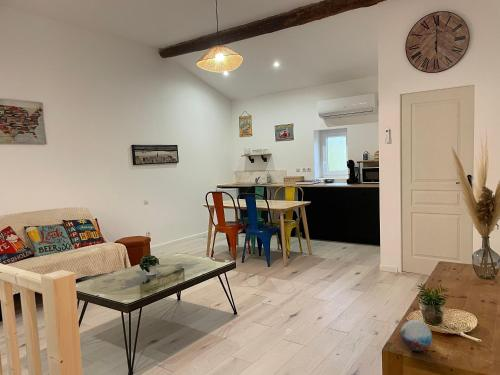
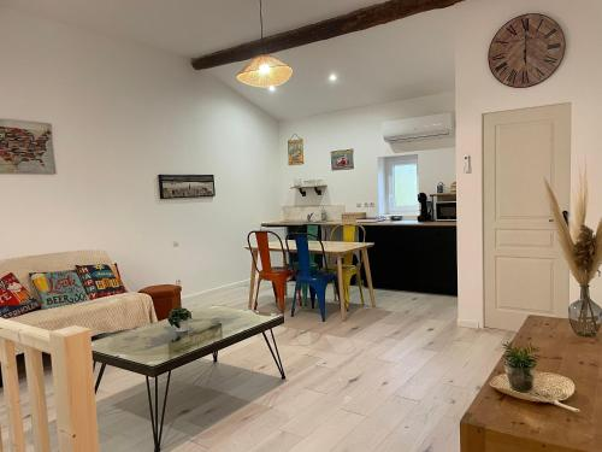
- decorative orb [400,319,433,352]
